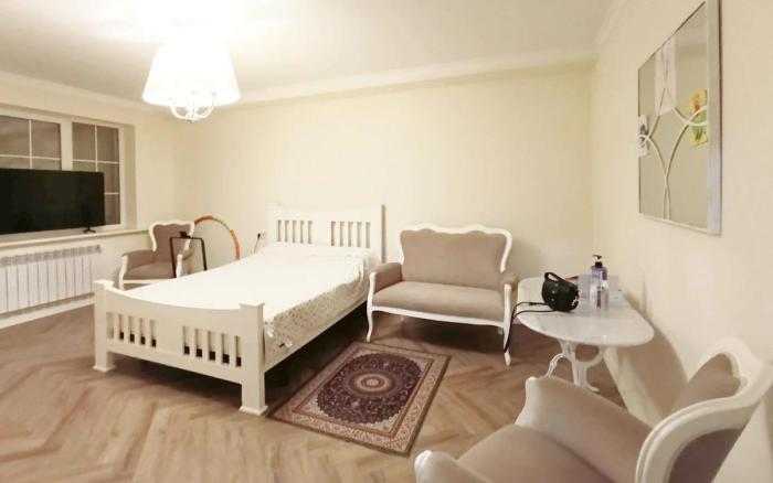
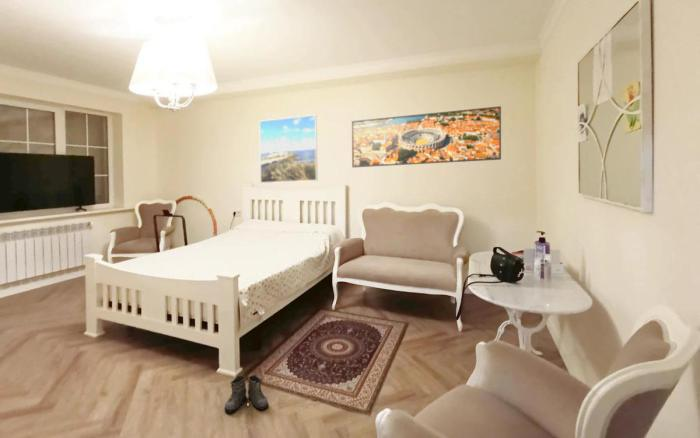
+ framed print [258,114,318,184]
+ boots [223,374,269,413]
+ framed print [351,105,502,168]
